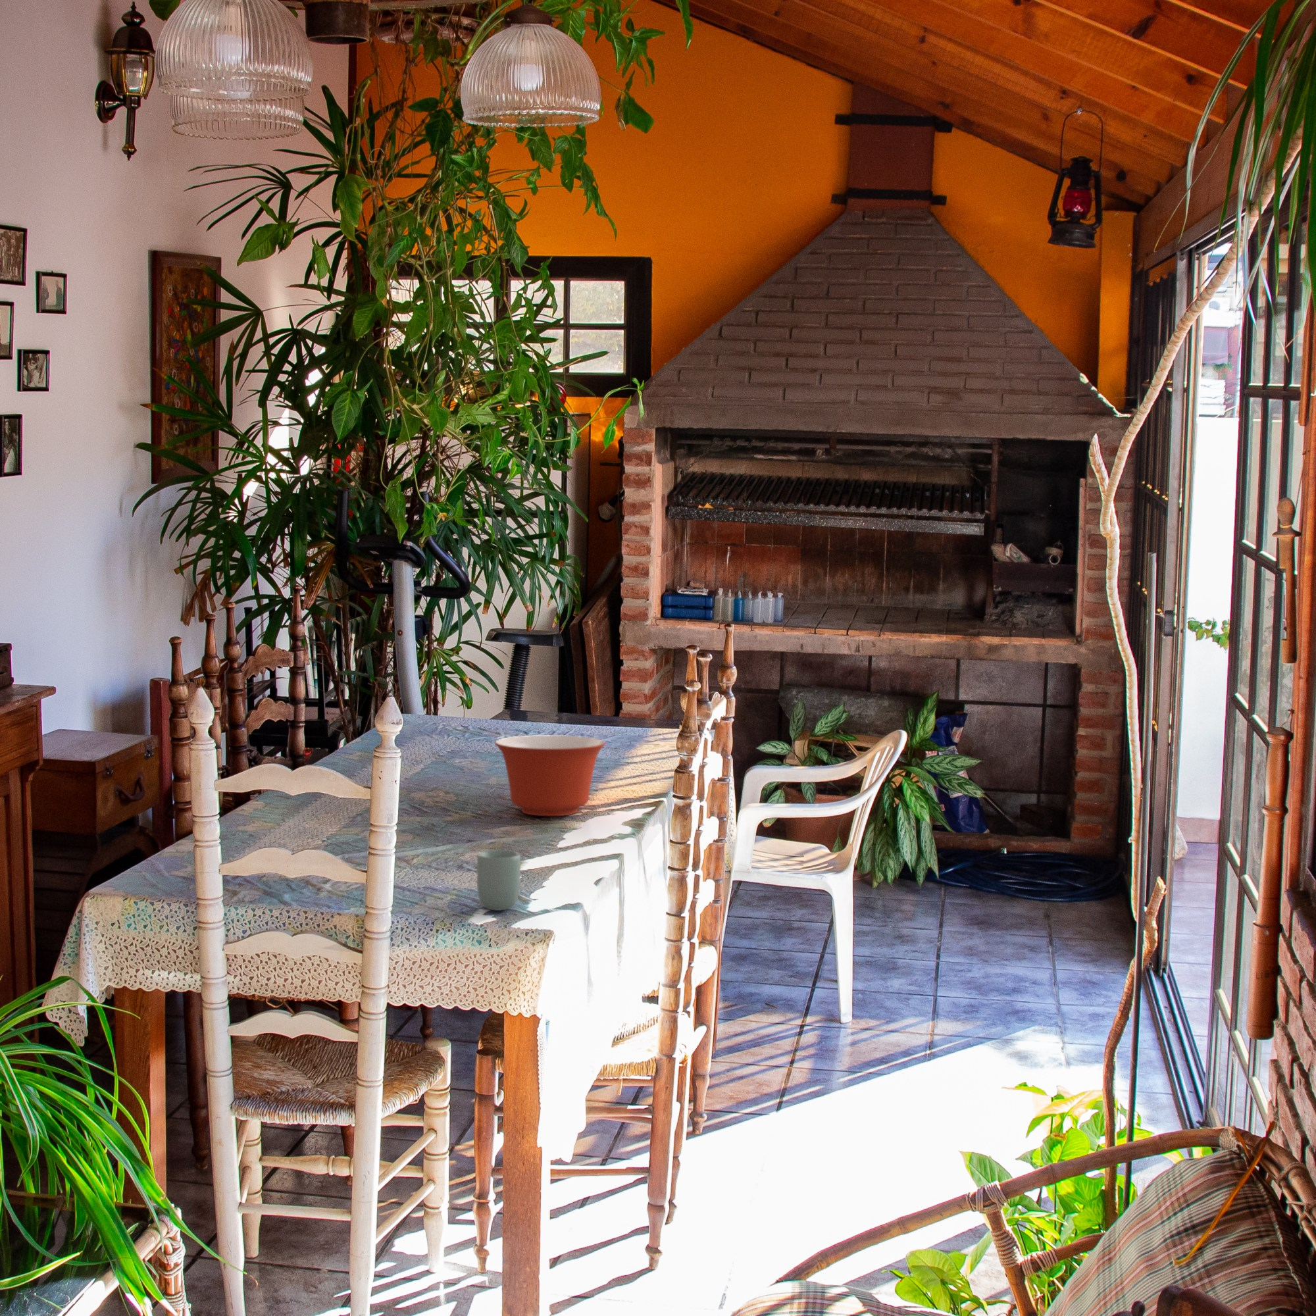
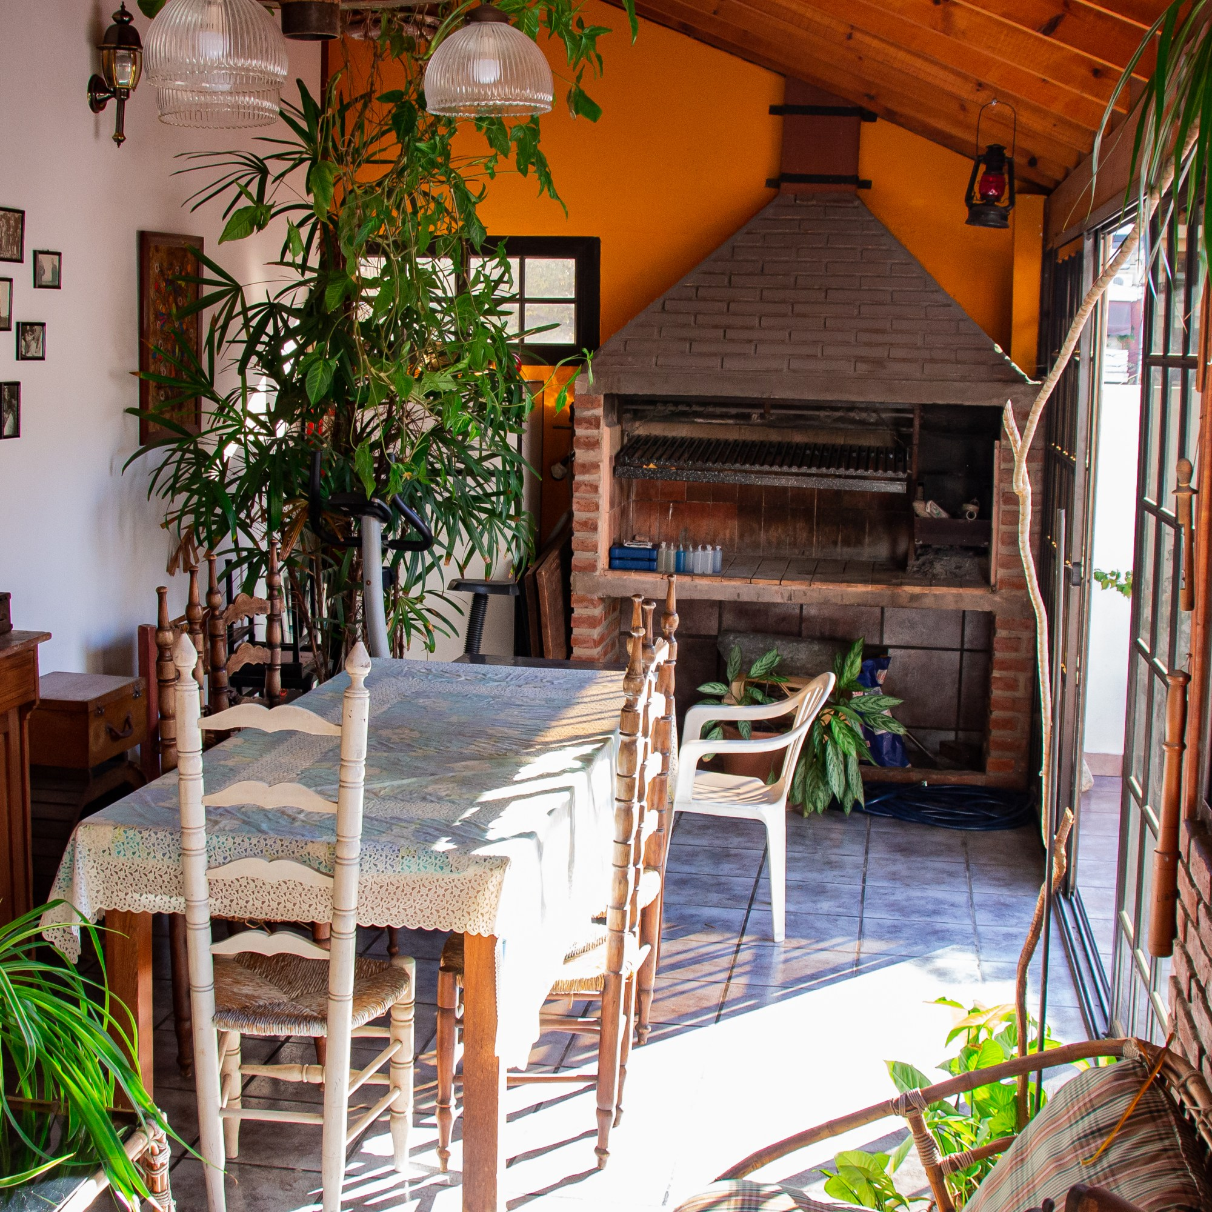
- mixing bowl [494,734,606,817]
- cup [476,848,521,911]
